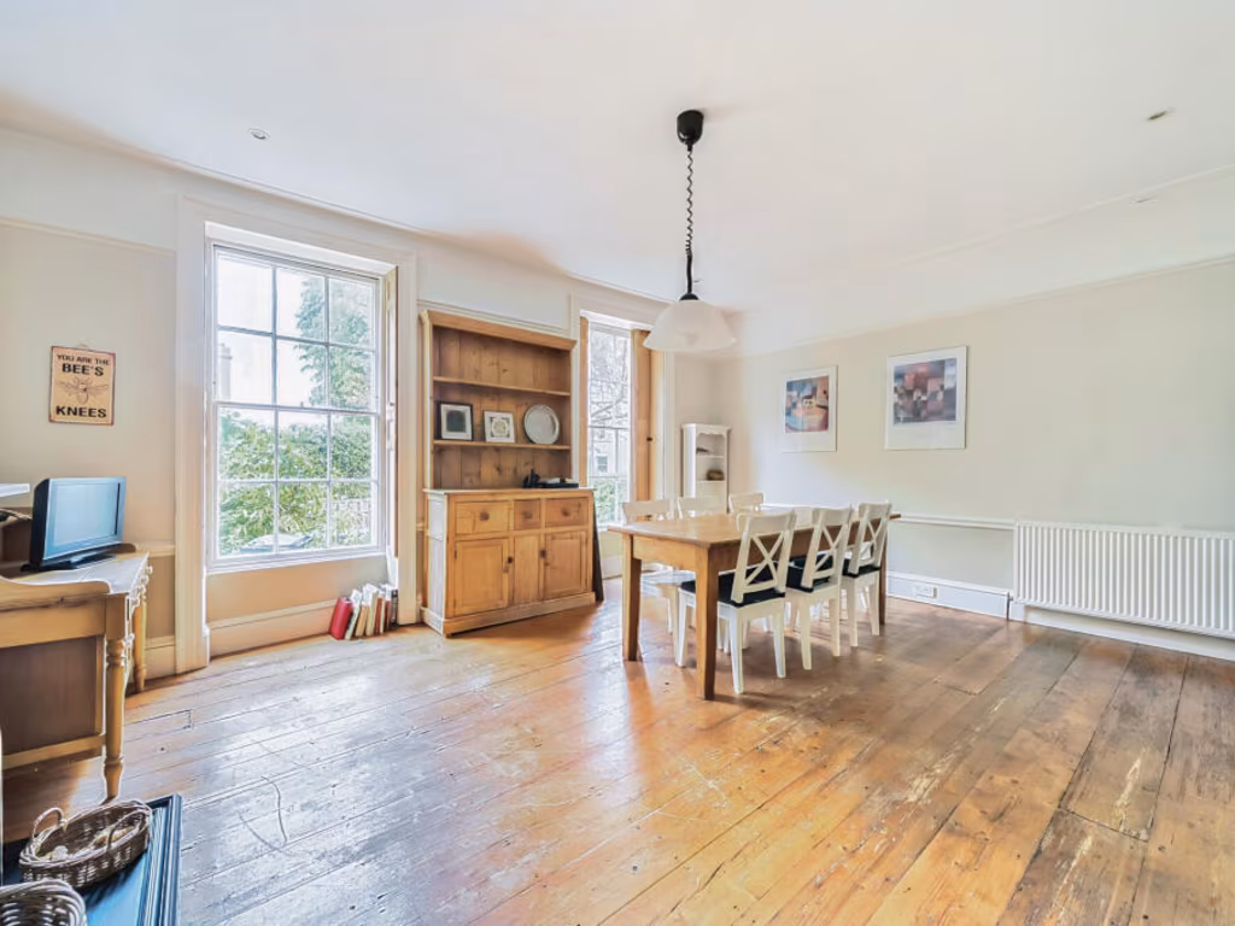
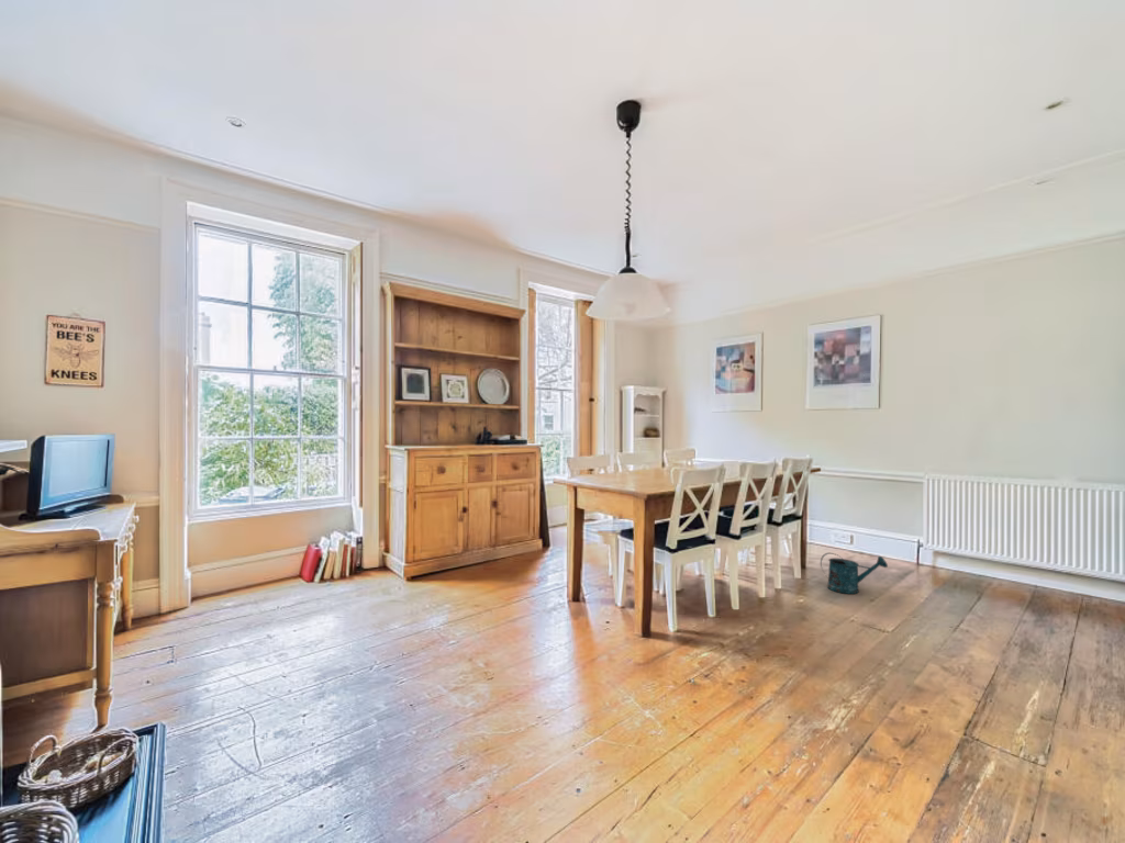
+ watering can [820,552,889,595]
